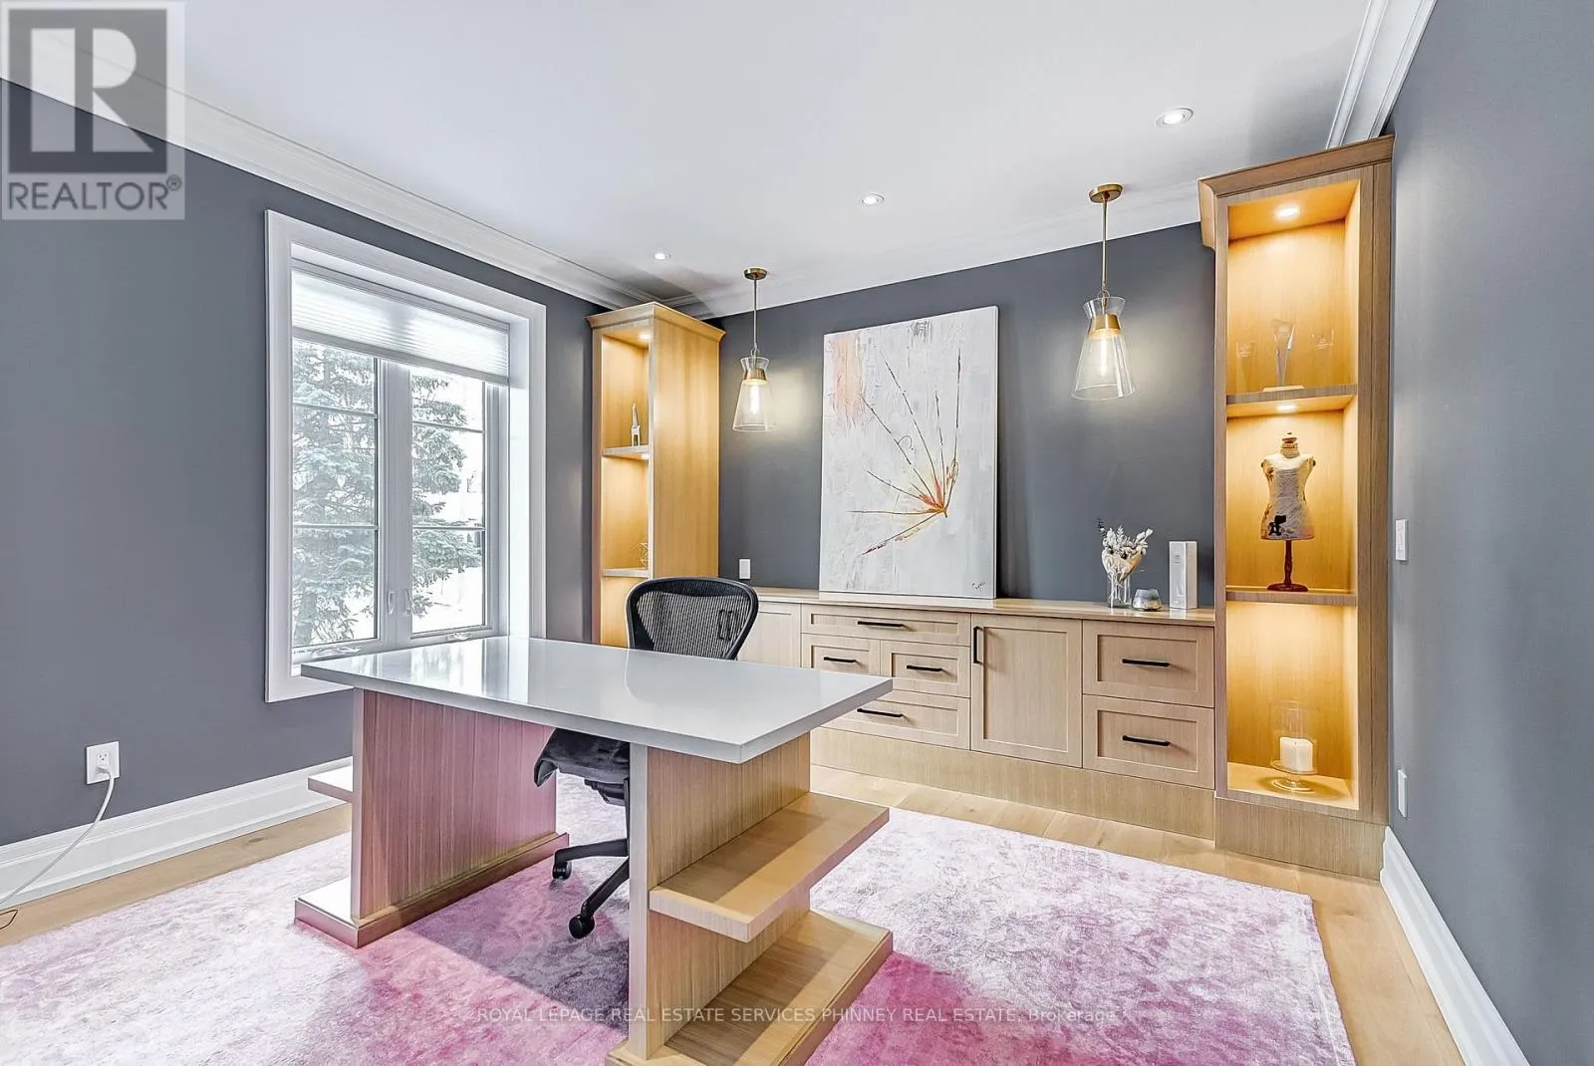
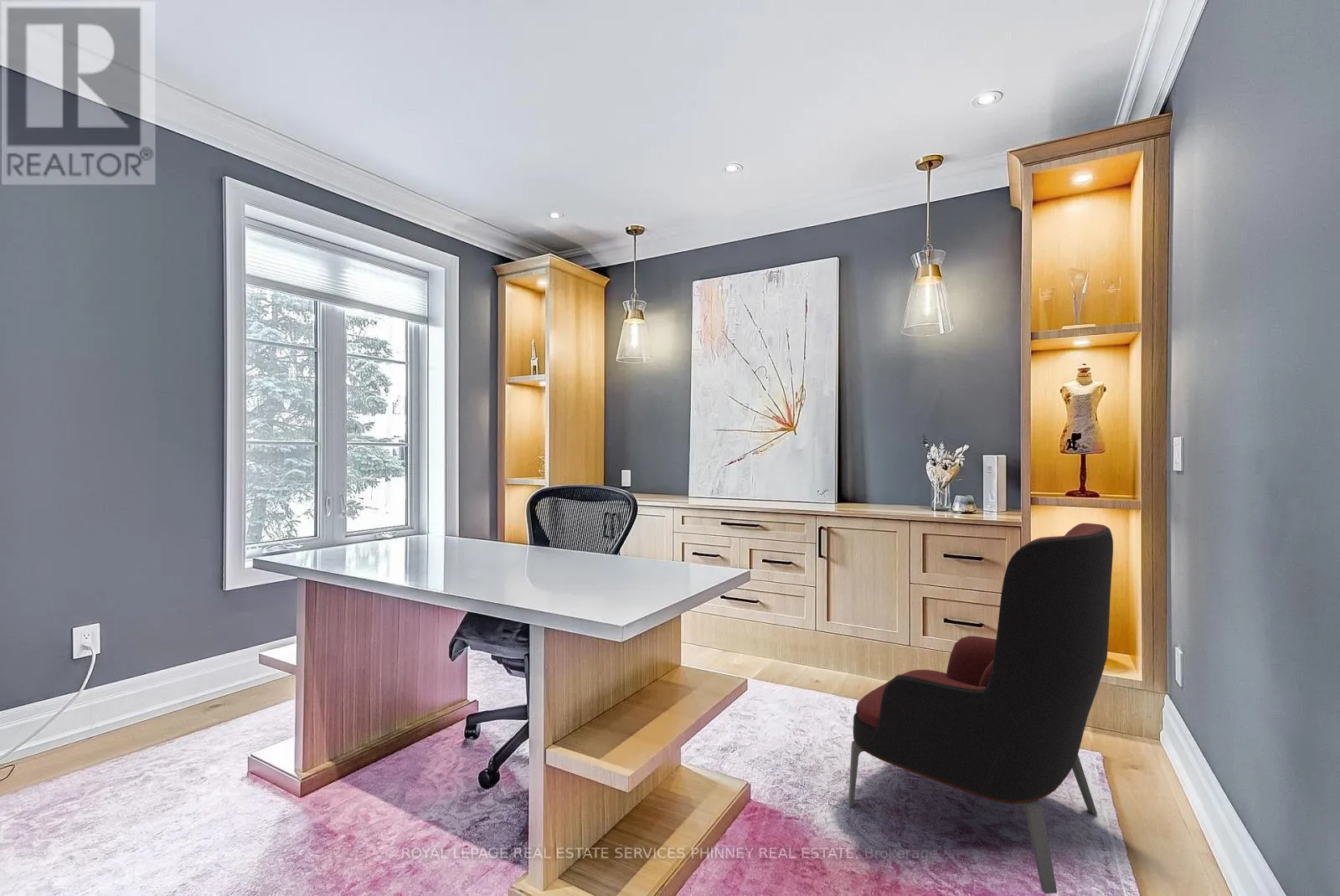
+ armchair [848,523,1114,894]
